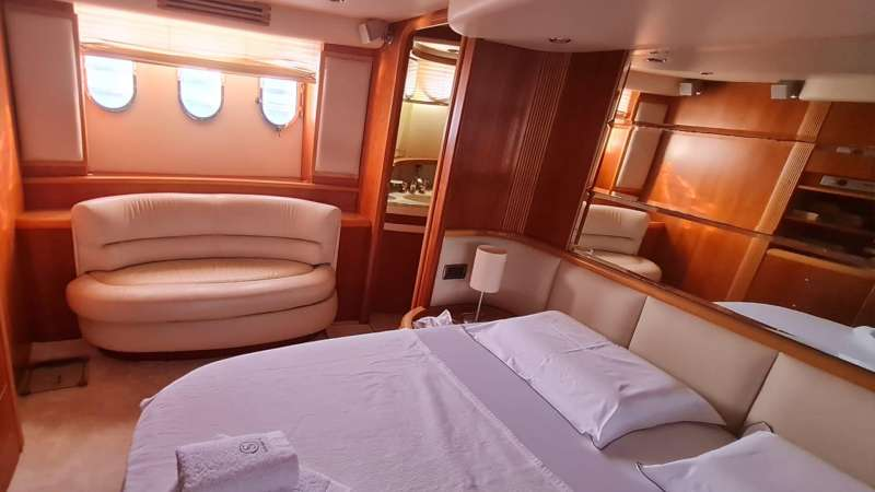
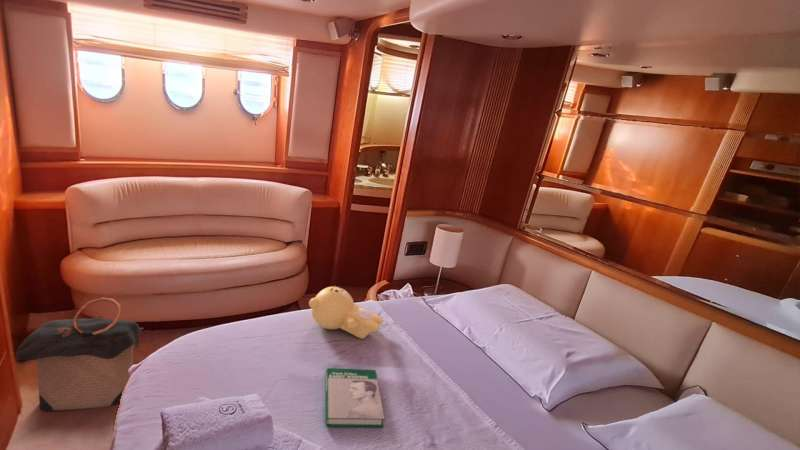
+ teddy bear [308,284,384,340]
+ book [325,367,386,428]
+ laundry hamper [14,297,144,412]
